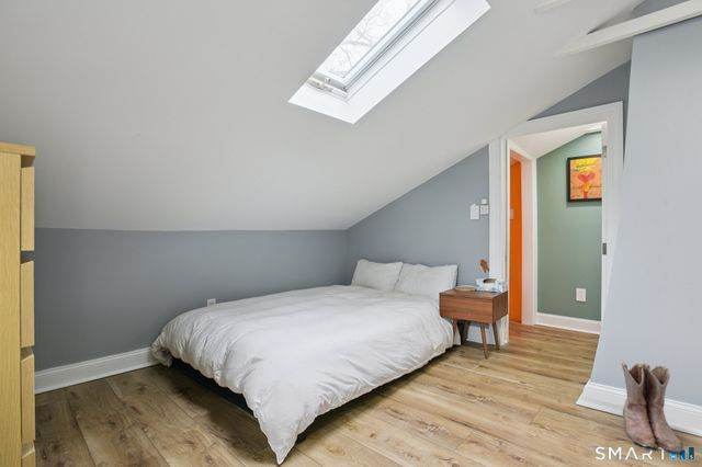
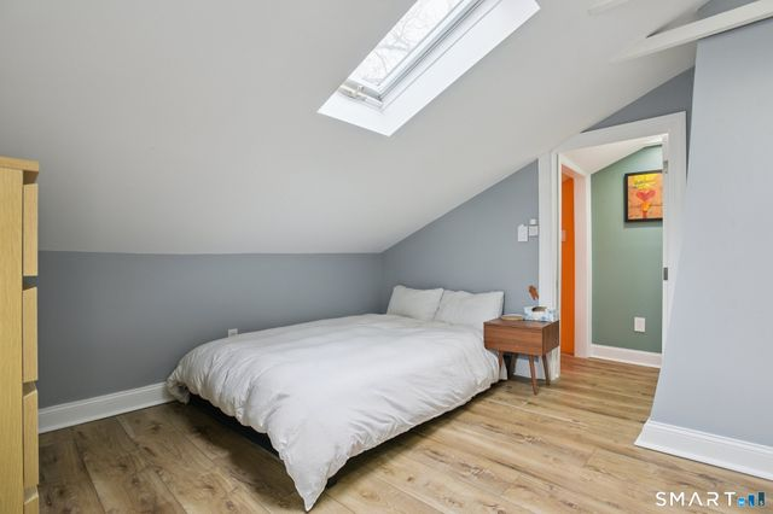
- boots [621,361,682,454]
